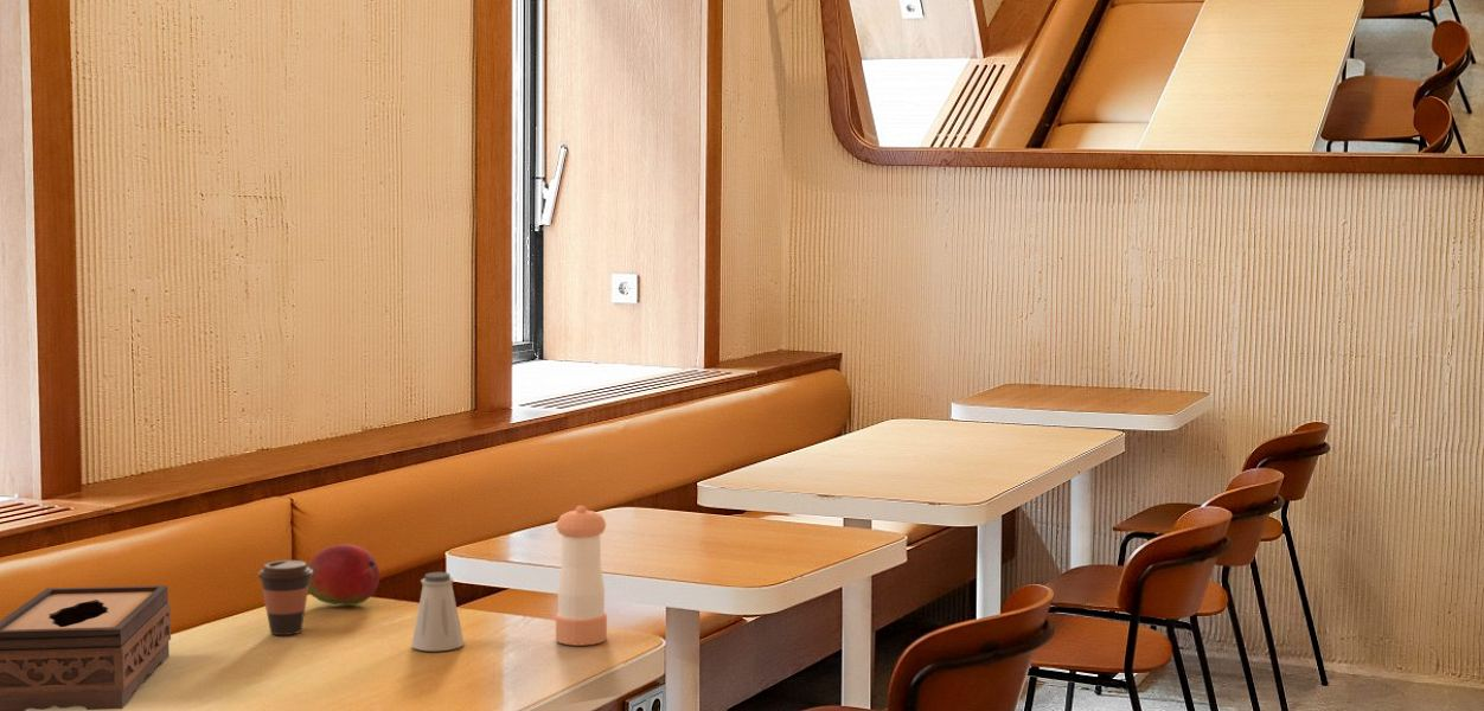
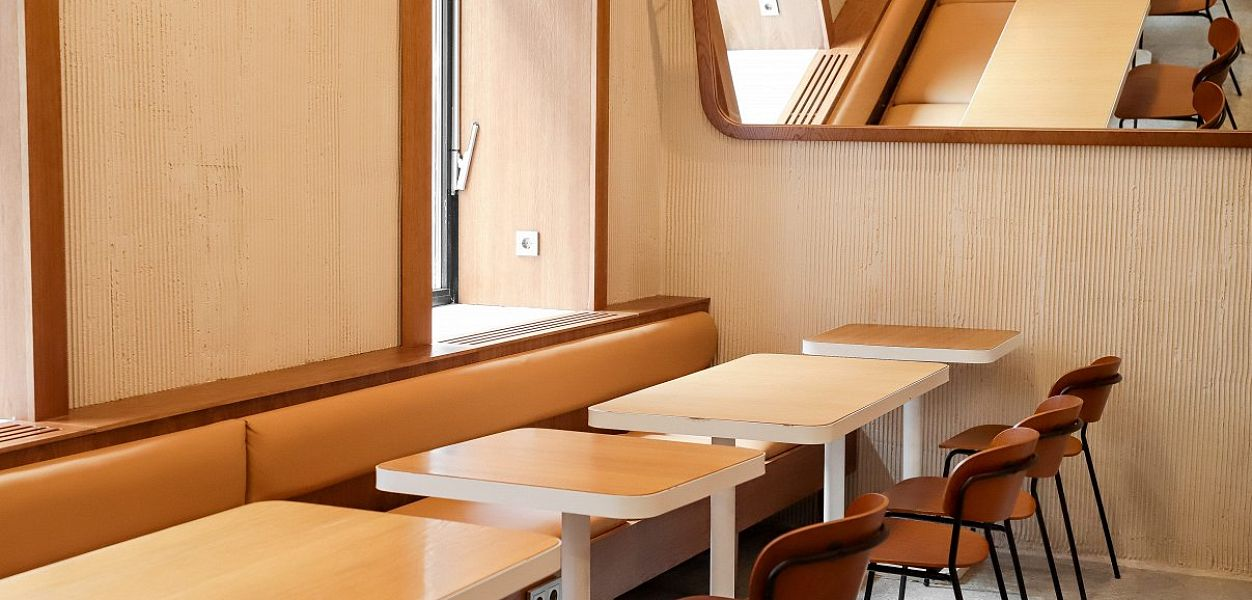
- pepper shaker [555,505,608,646]
- saltshaker [410,571,466,652]
- fruit [307,543,380,607]
- coffee cup [256,559,313,636]
- tissue box [0,584,172,711]
